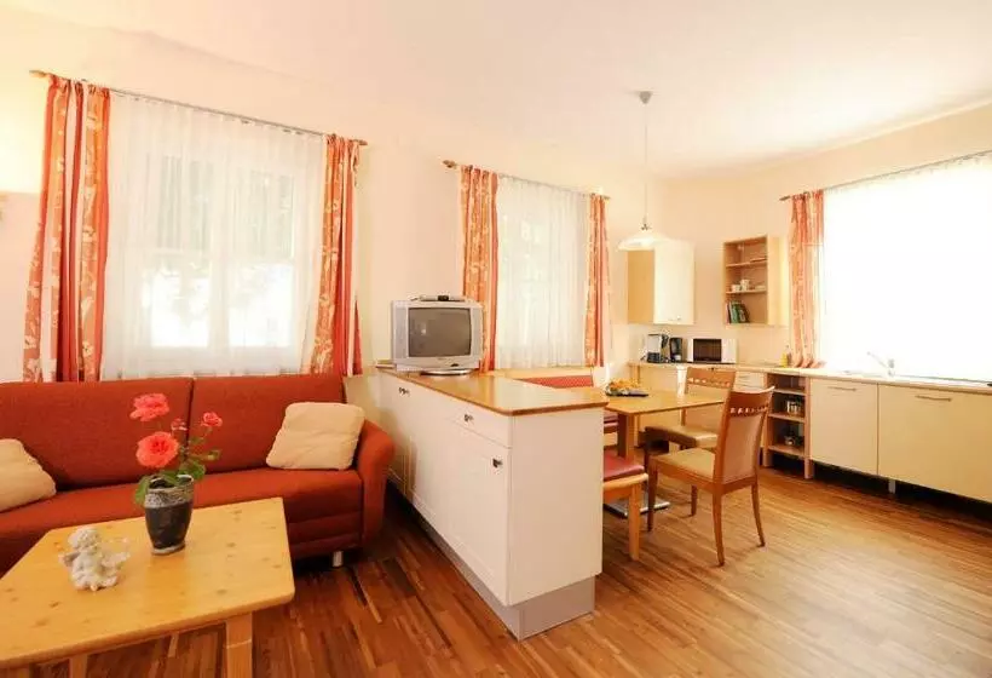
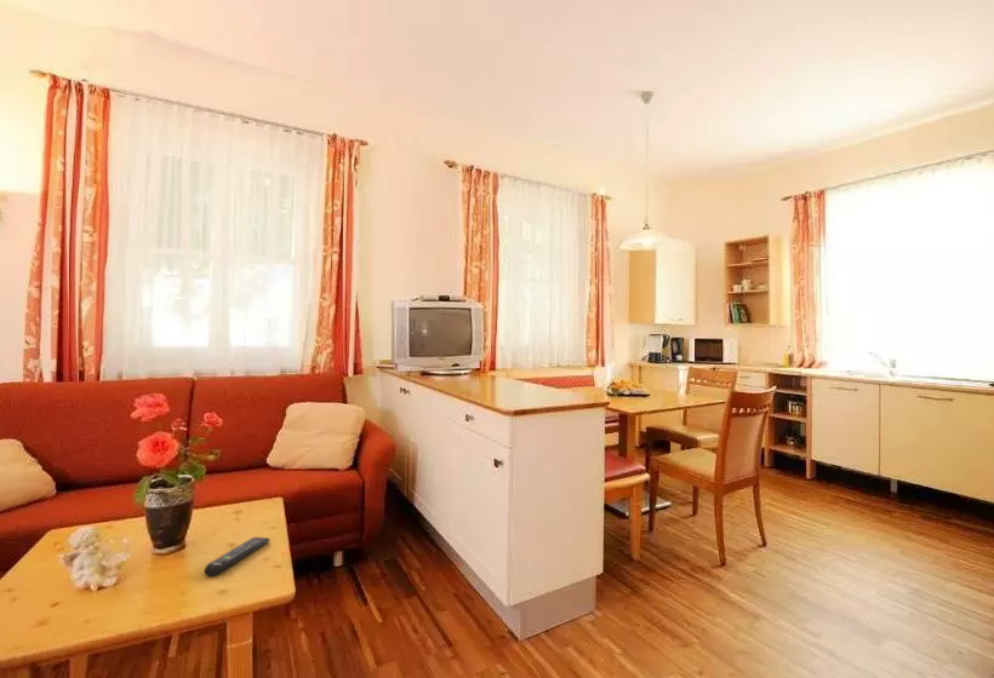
+ remote control [202,535,272,578]
